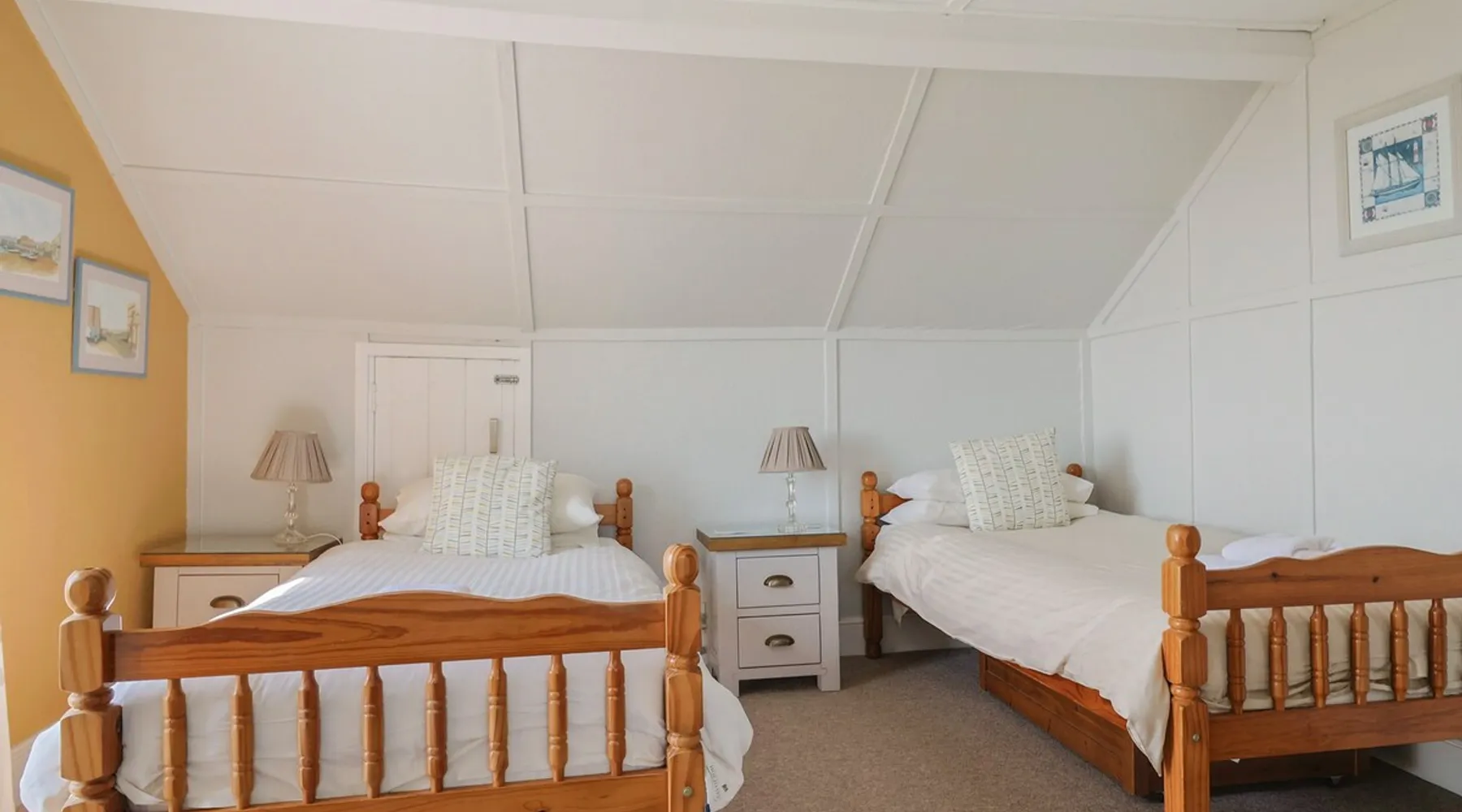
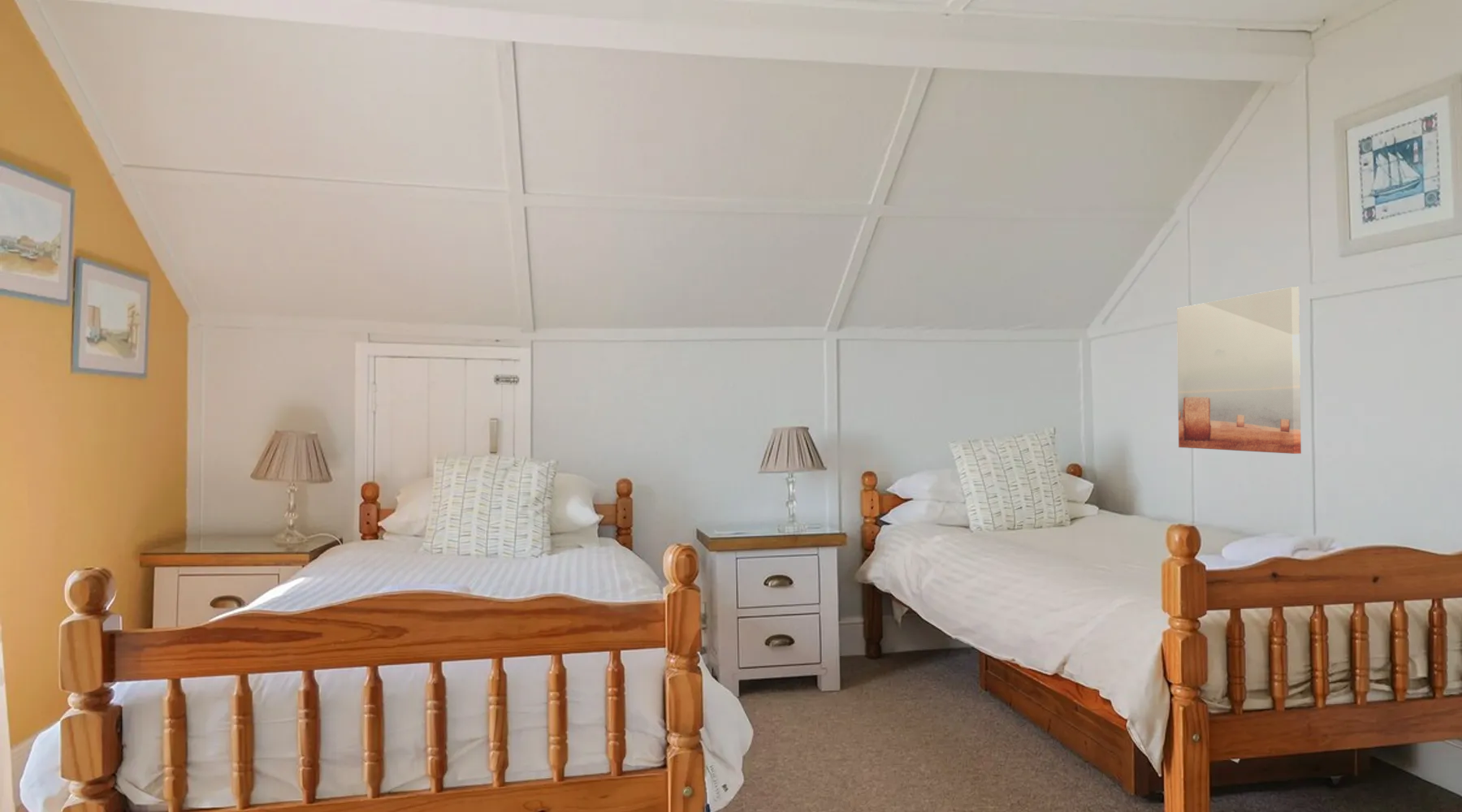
+ wall art [1176,286,1302,455]
